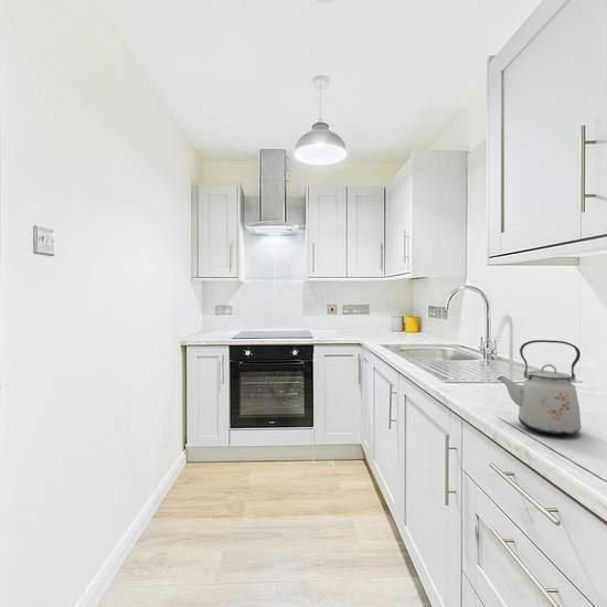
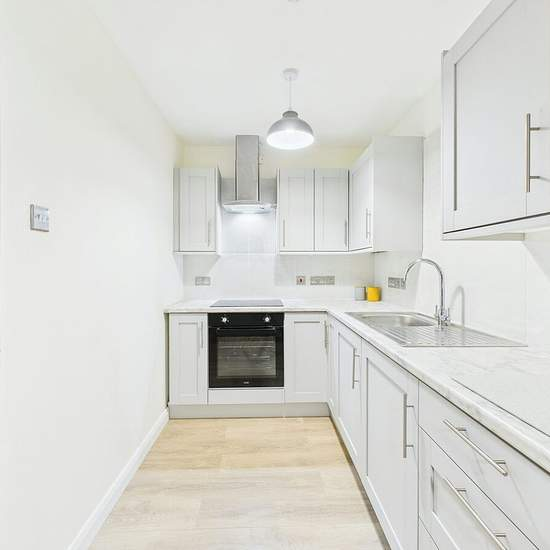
- kettle [496,339,582,436]
